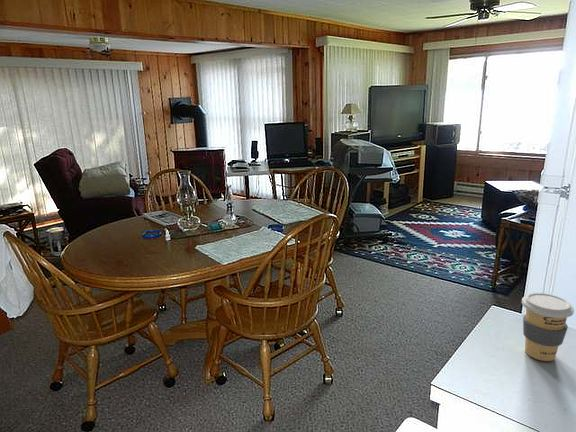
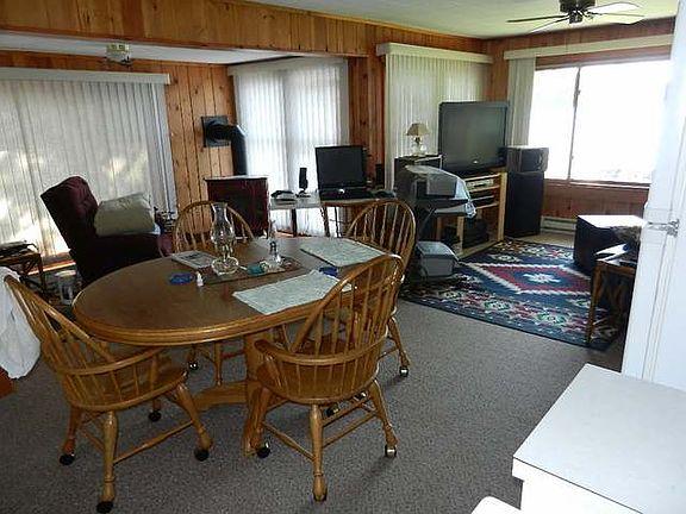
- coffee cup [521,292,575,362]
